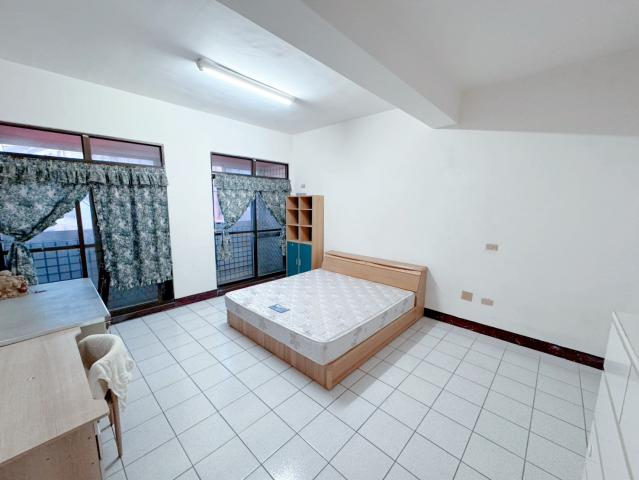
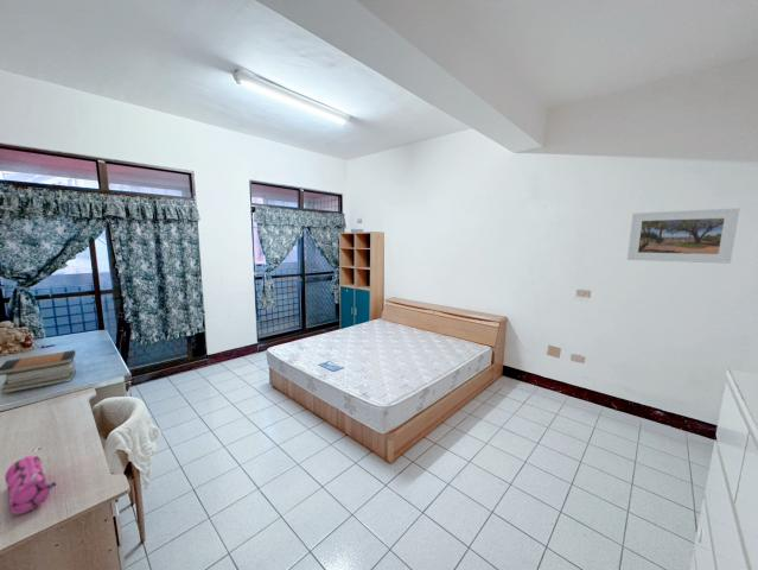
+ book stack [0,349,77,395]
+ pencil case [4,455,57,515]
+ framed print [626,207,740,265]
